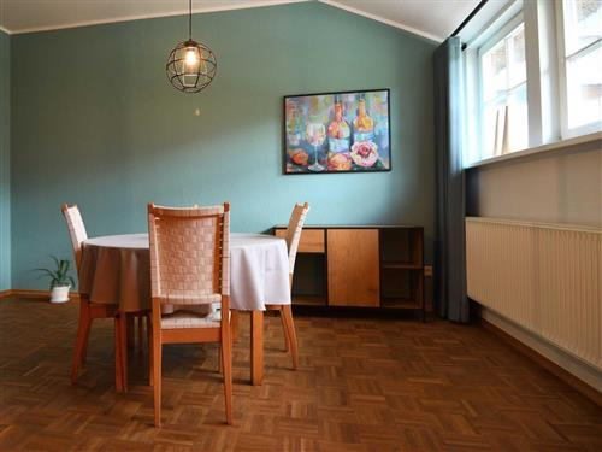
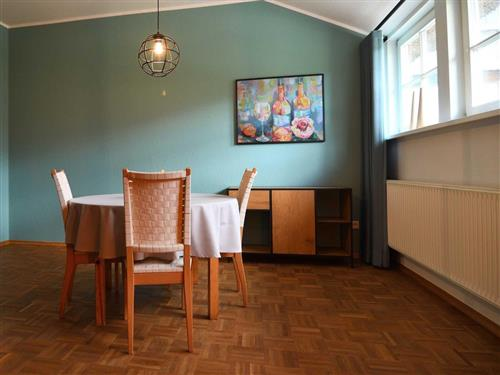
- house plant [26,253,76,304]
